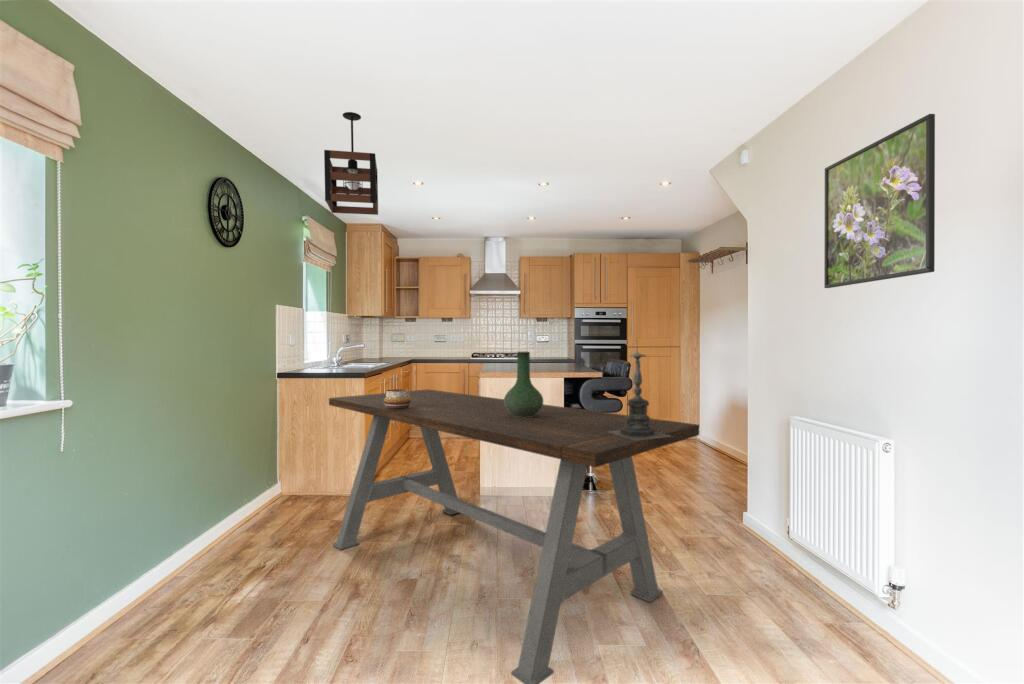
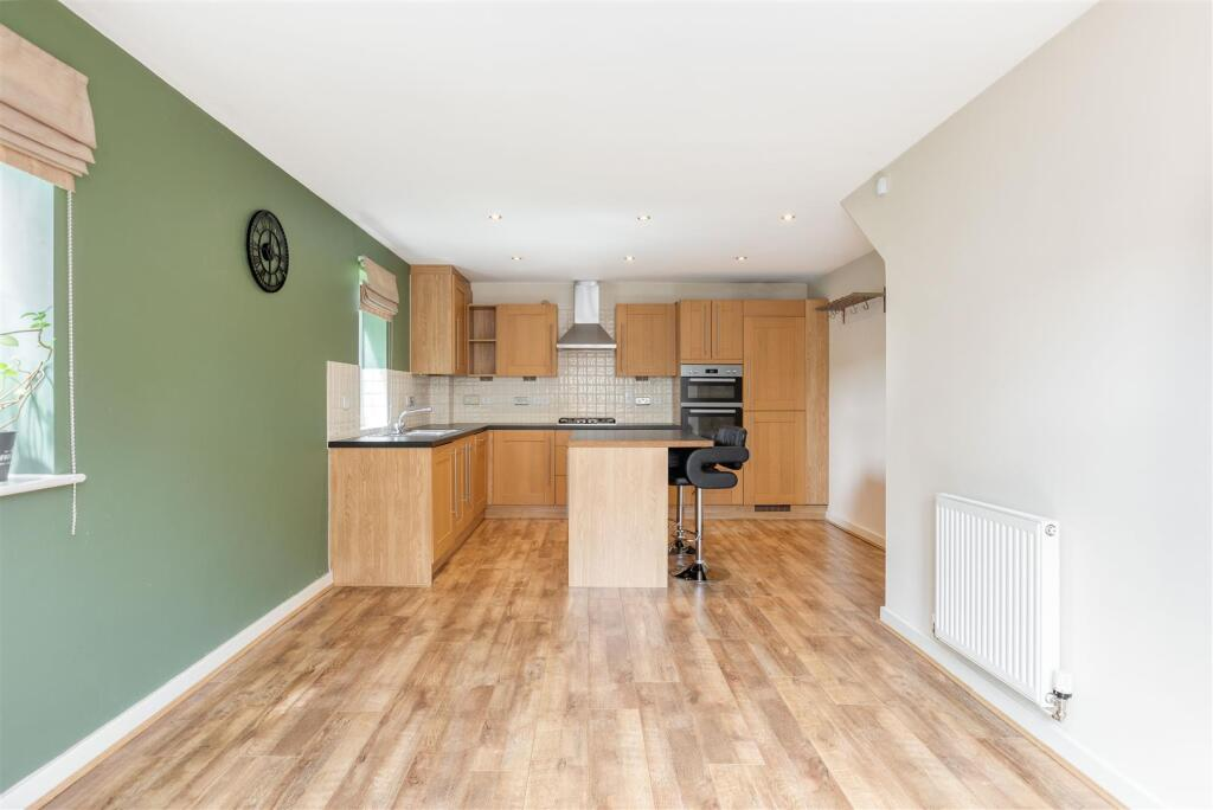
- decorative bowl [384,388,411,409]
- pendant light [323,111,379,216]
- vase [503,351,544,418]
- candle holder [609,340,673,441]
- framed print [823,113,936,289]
- dining table [328,388,700,684]
